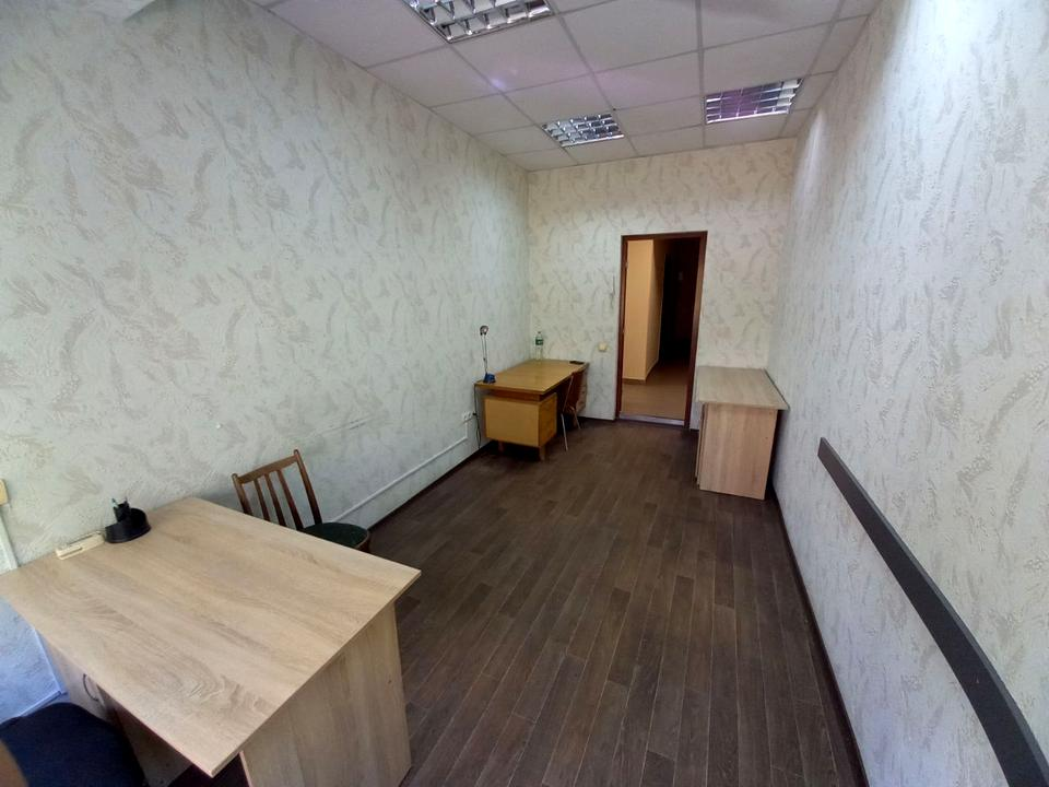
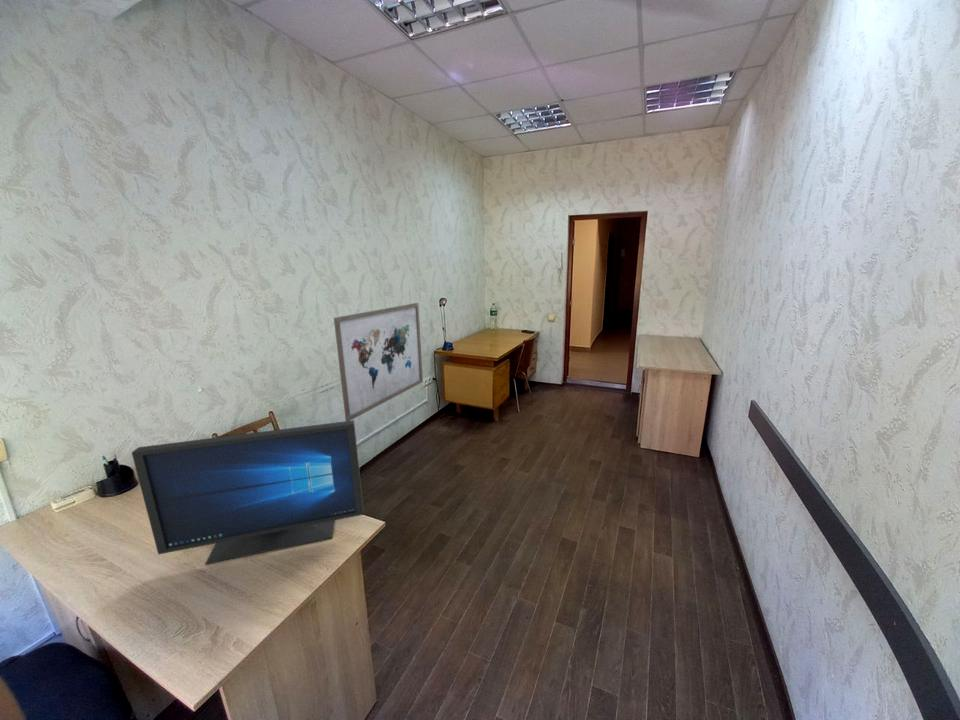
+ monitor [131,419,365,565]
+ wall art [333,302,424,421]
